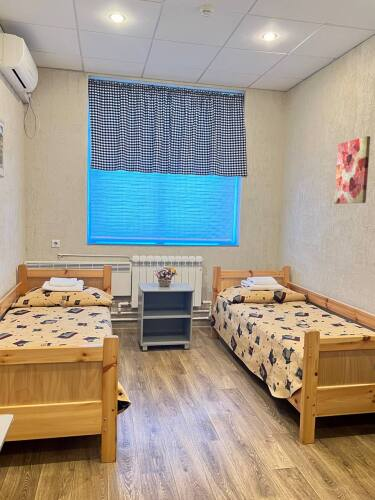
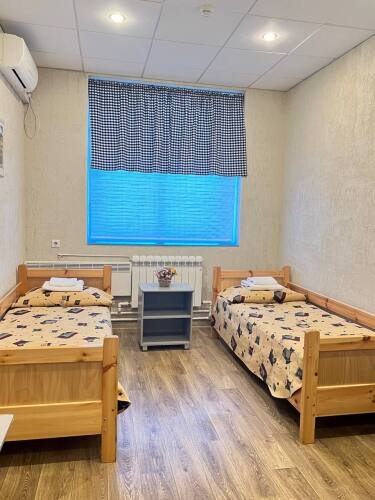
- wall art [333,135,371,205]
